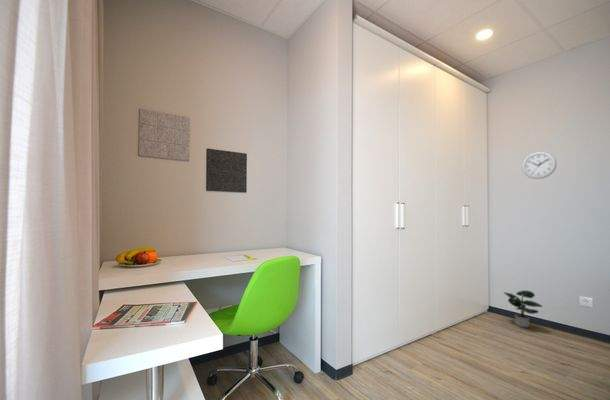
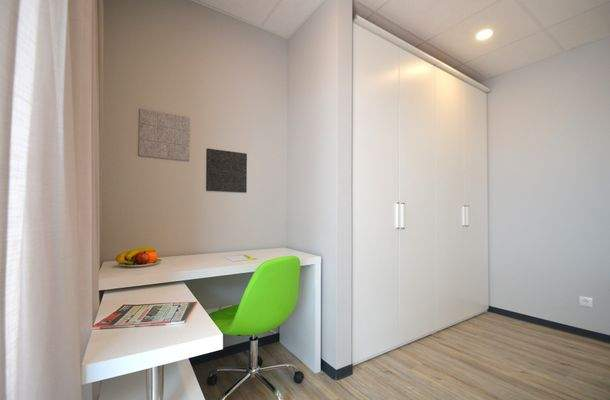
- potted plant [502,289,544,329]
- wall clock [521,151,558,180]
